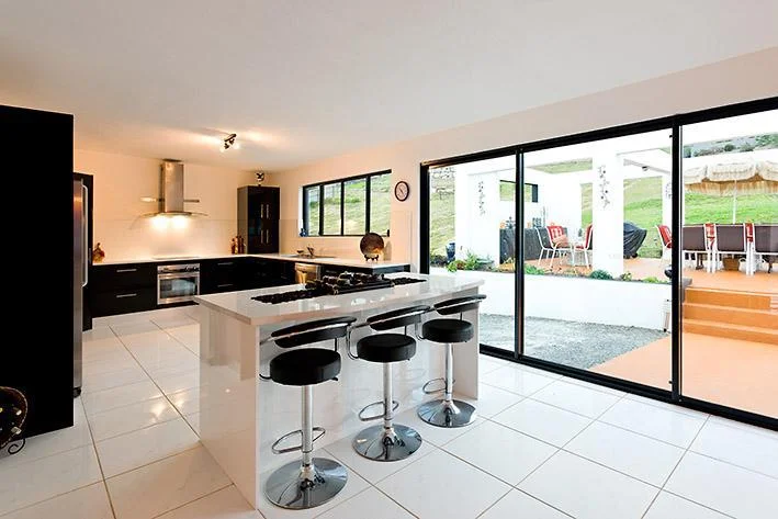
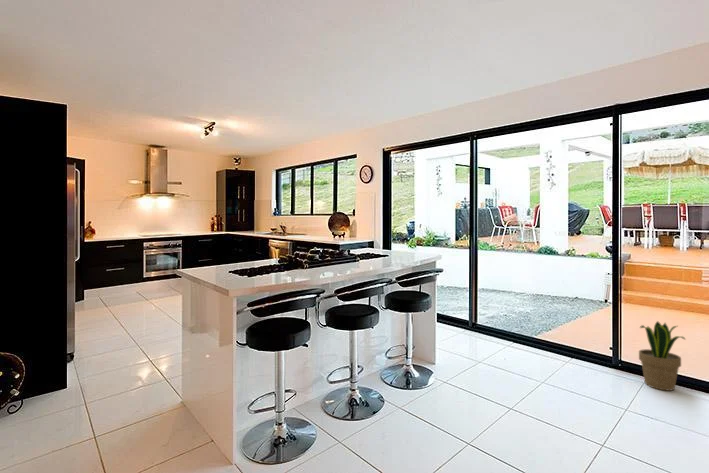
+ potted plant [638,320,687,392]
